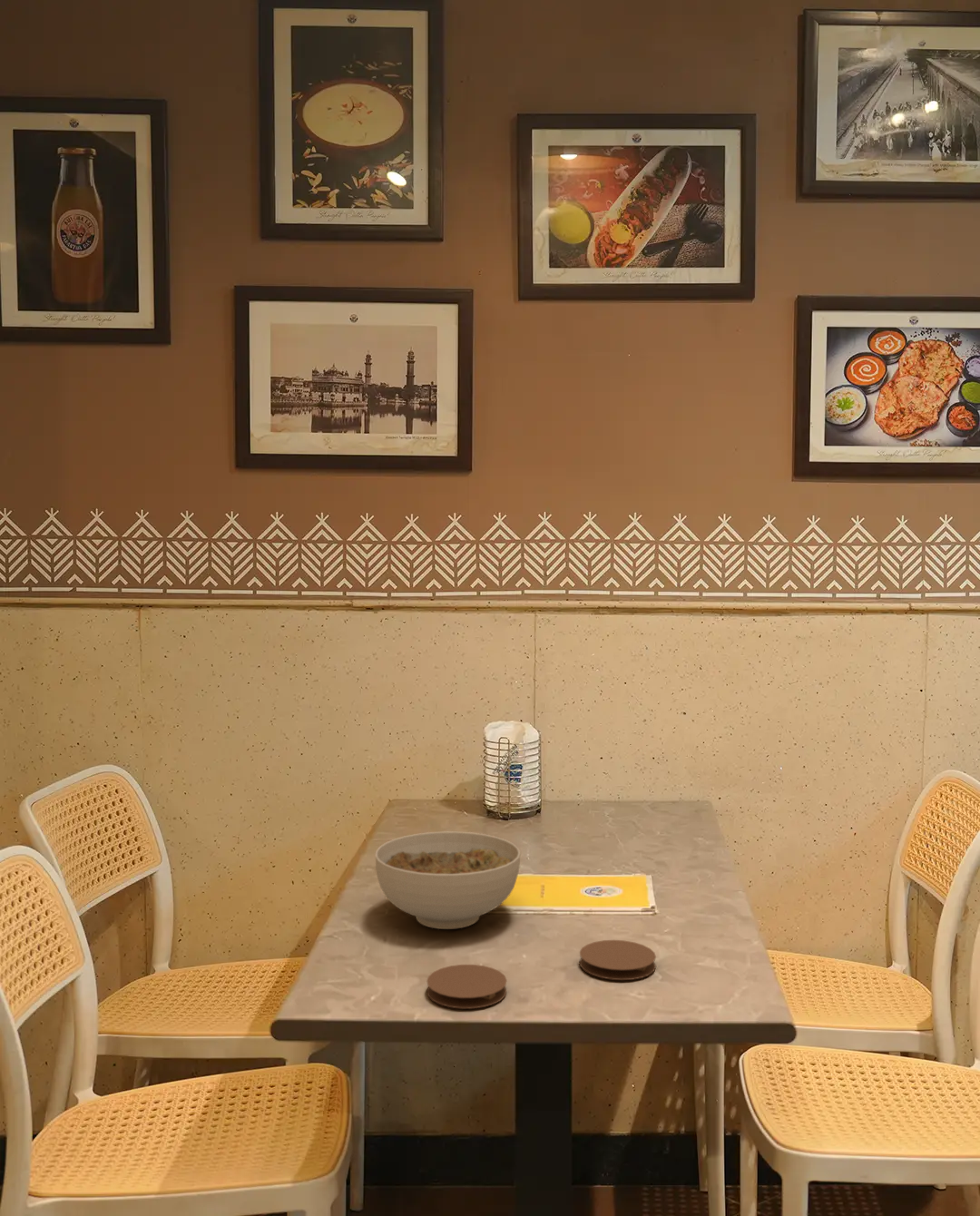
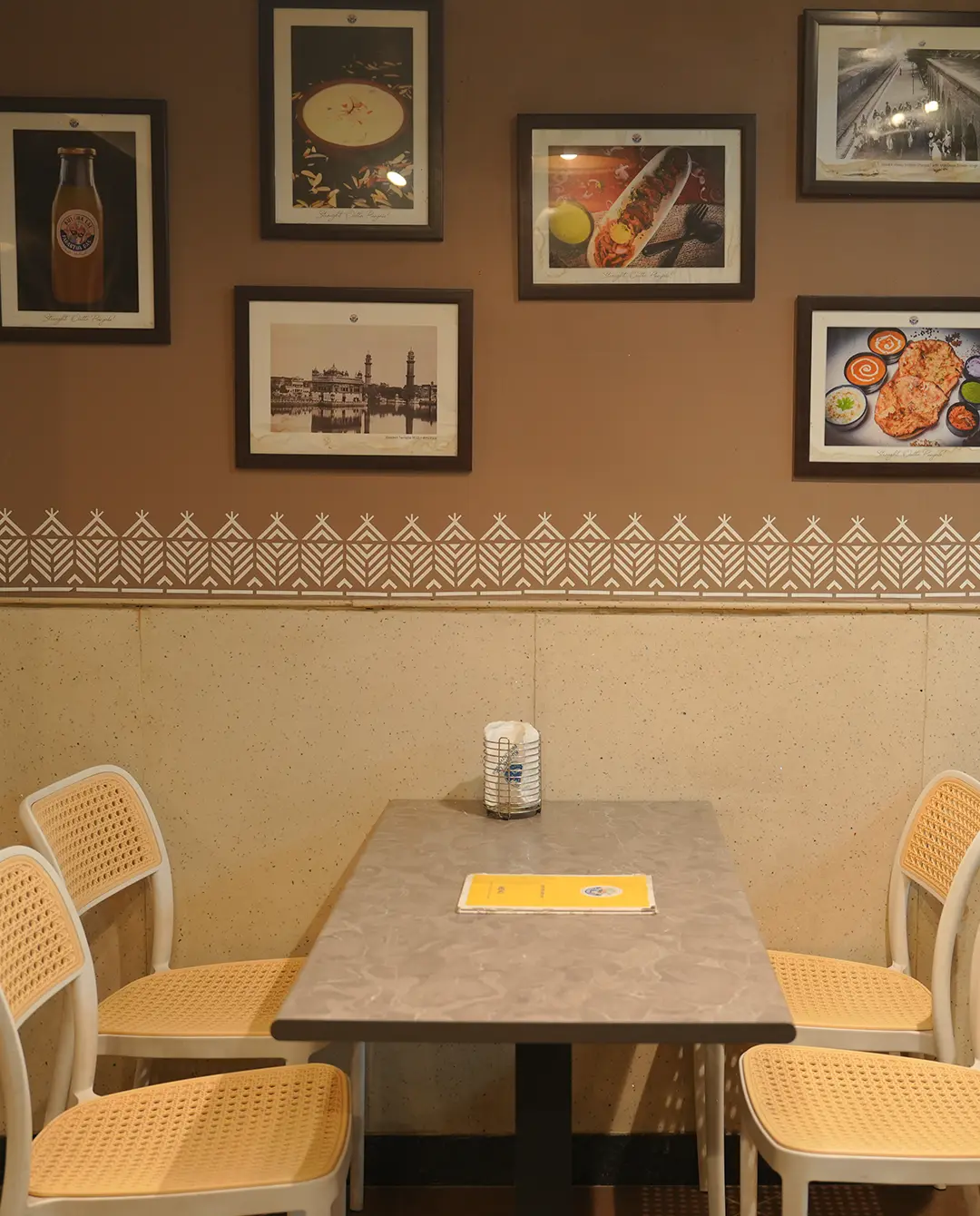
- coaster [426,964,508,1009]
- bowl [375,831,521,930]
- coaster [579,939,657,981]
